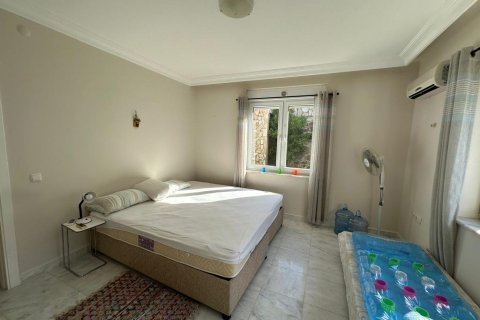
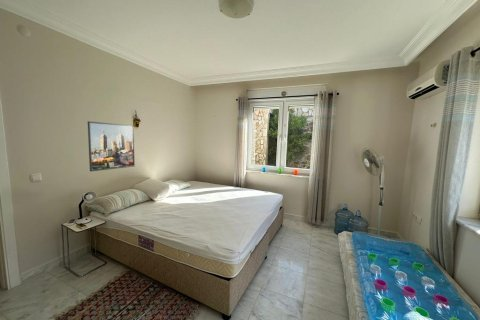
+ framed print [87,120,136,172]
